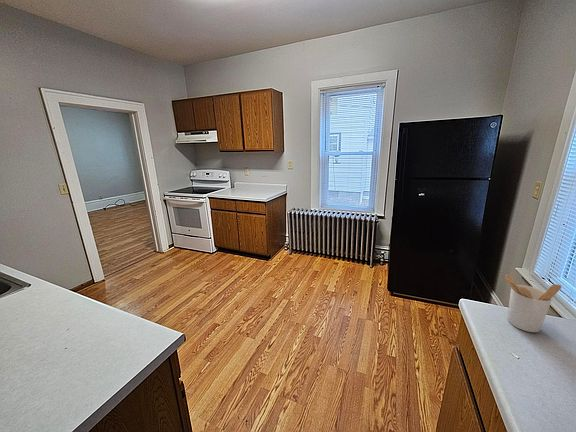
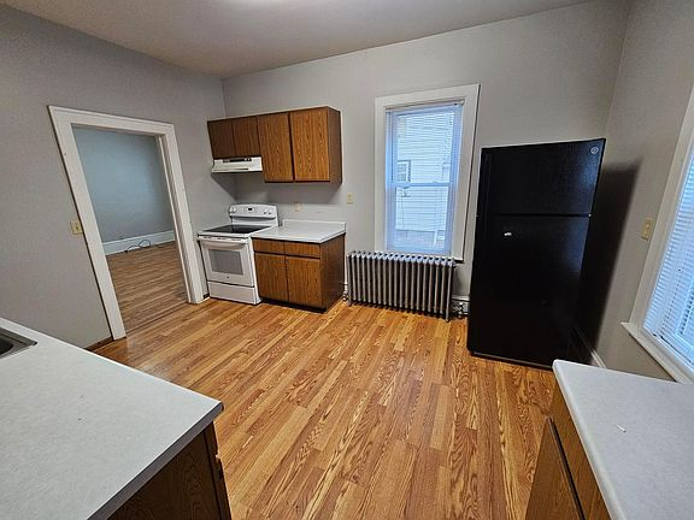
- utensil holder [504,273,562,333]
